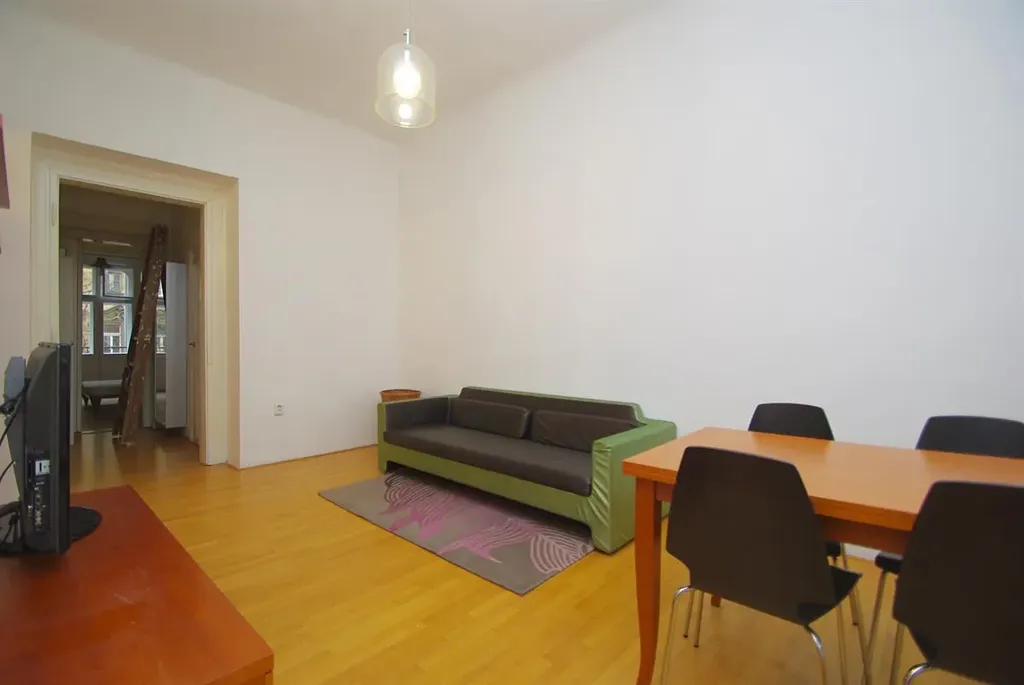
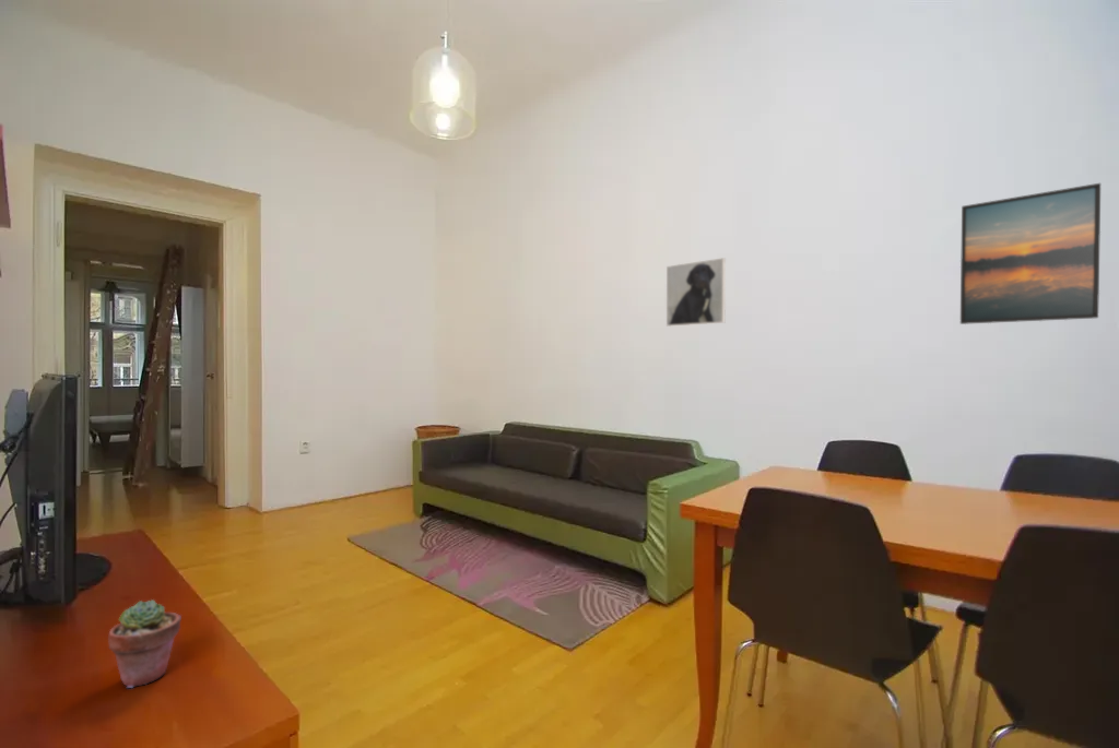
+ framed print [665,257,727,328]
+ potted succulent [107,598,182,689]
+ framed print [959,182,1102,325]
